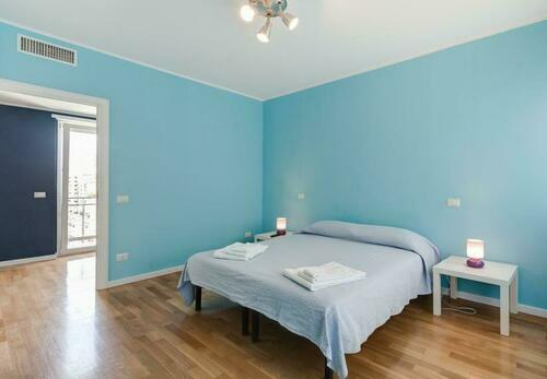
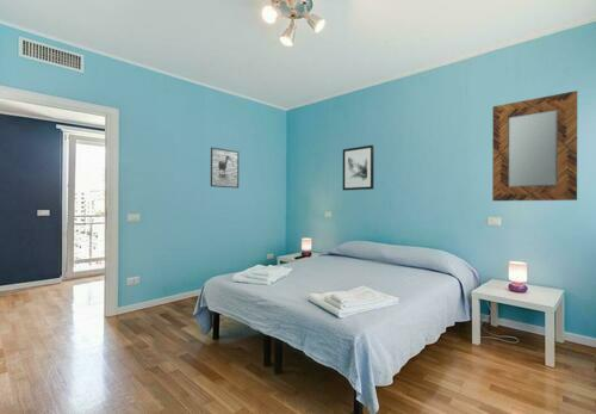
+ wall art [342,144,375,191]
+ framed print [210,146,240,190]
+ home mirror [491,89,578,202]
